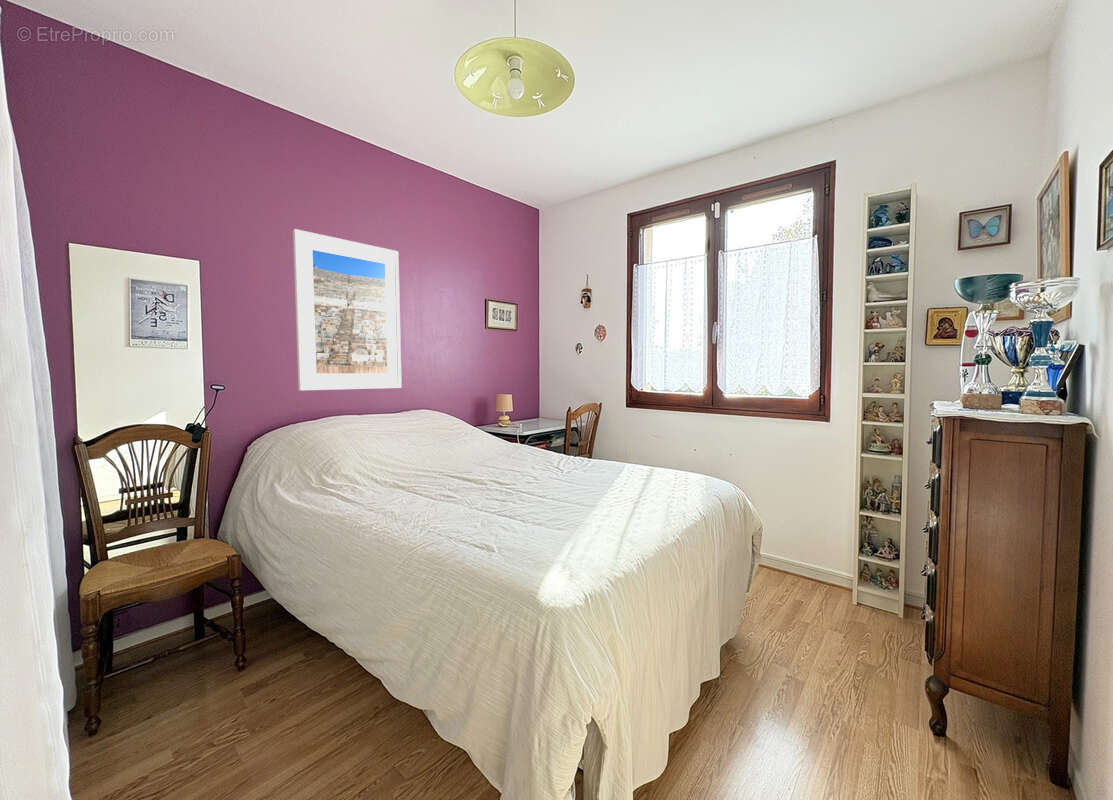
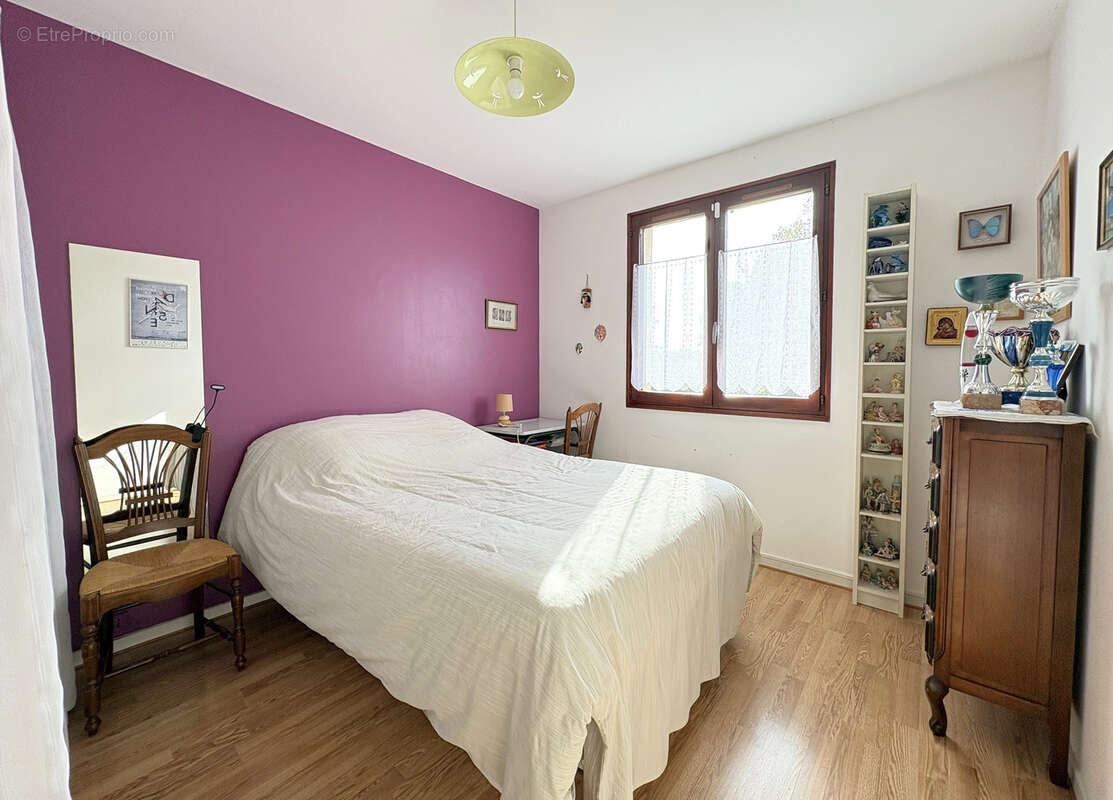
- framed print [292,228,403,392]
